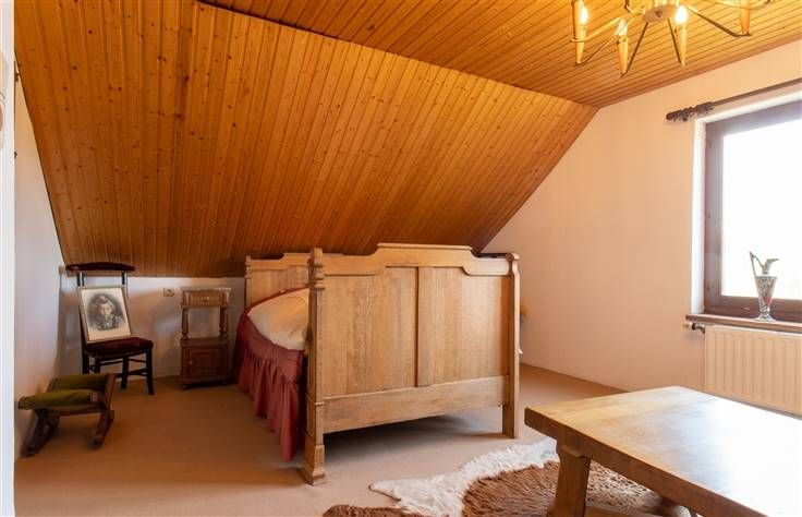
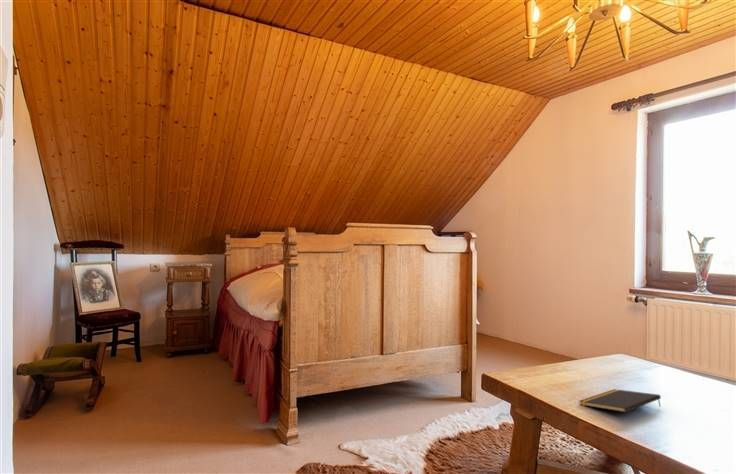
+ notepad [579,388,662,413]
